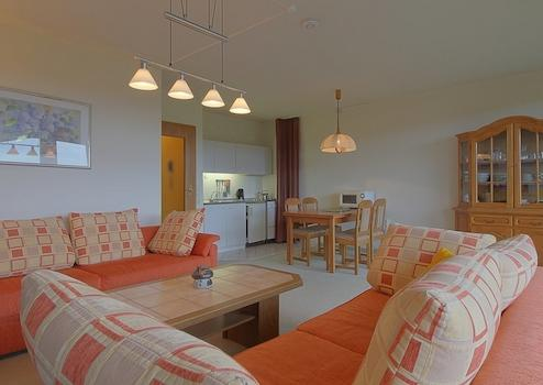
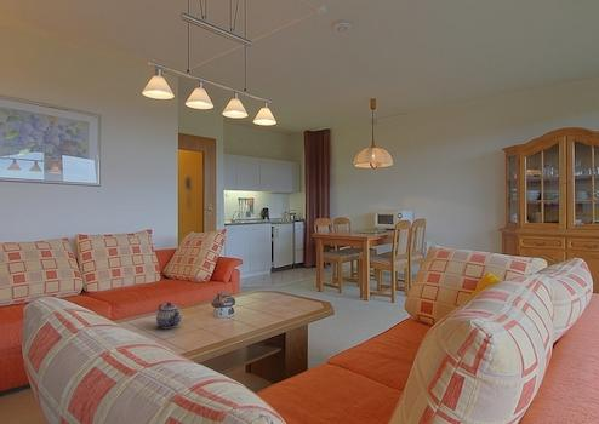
+ teapot [155,302,183,330]
